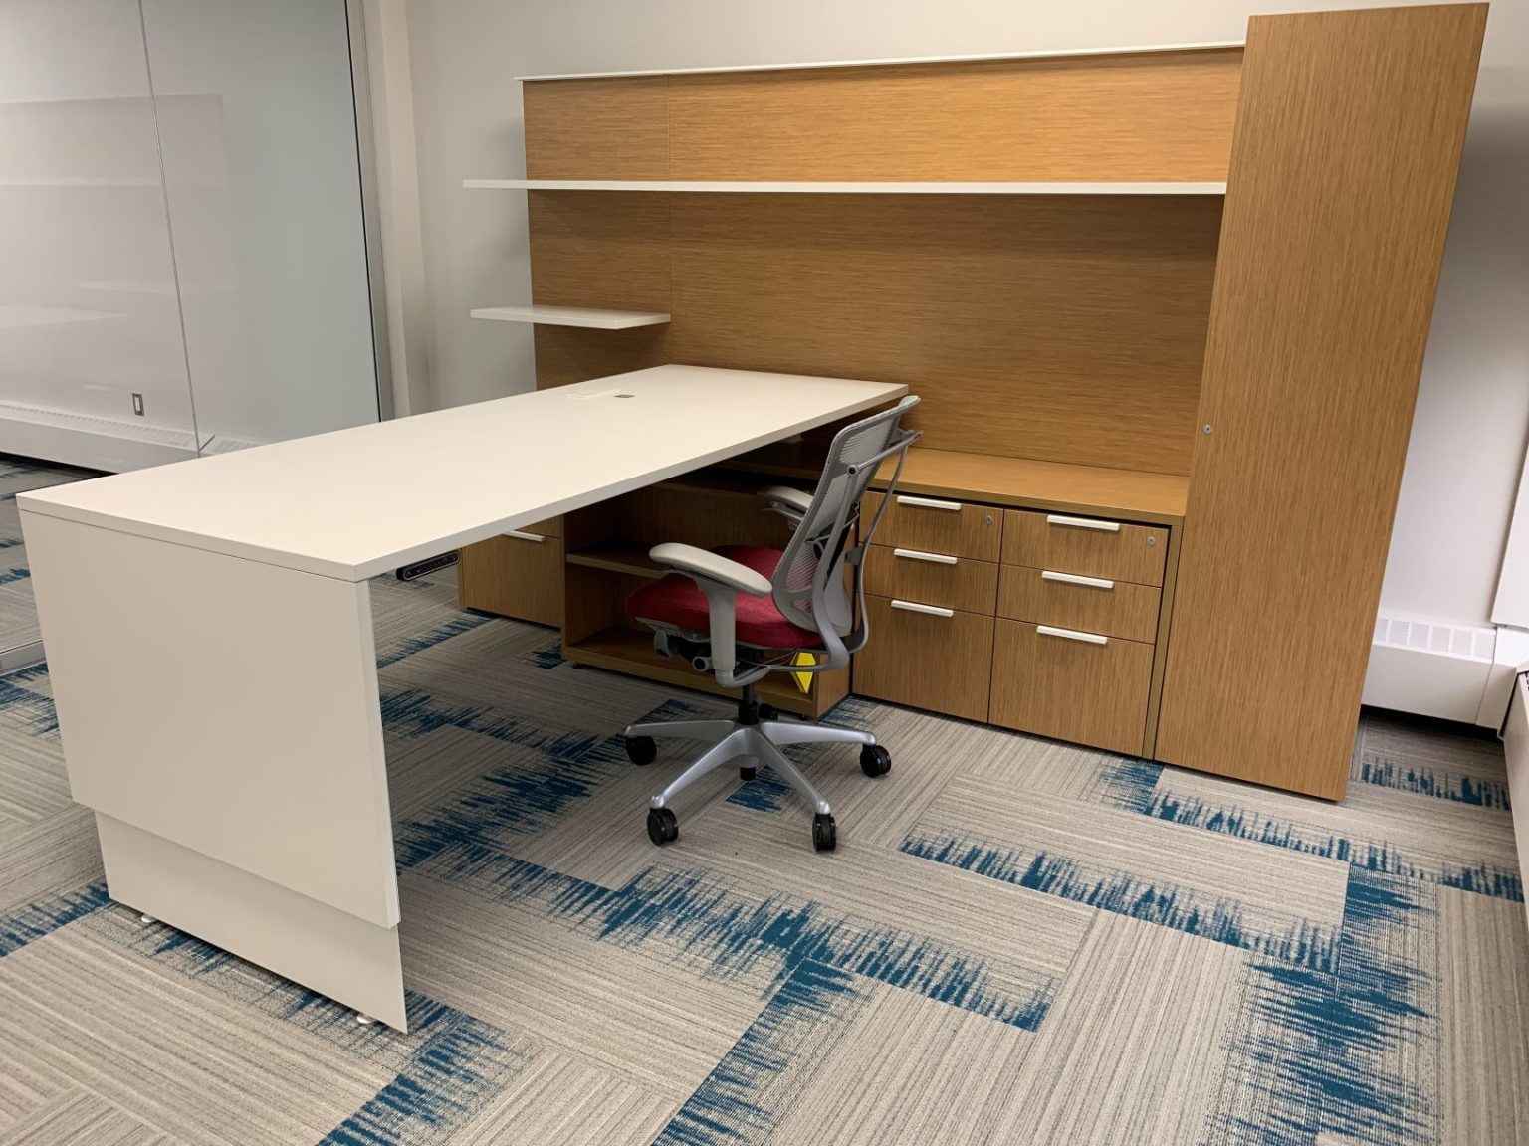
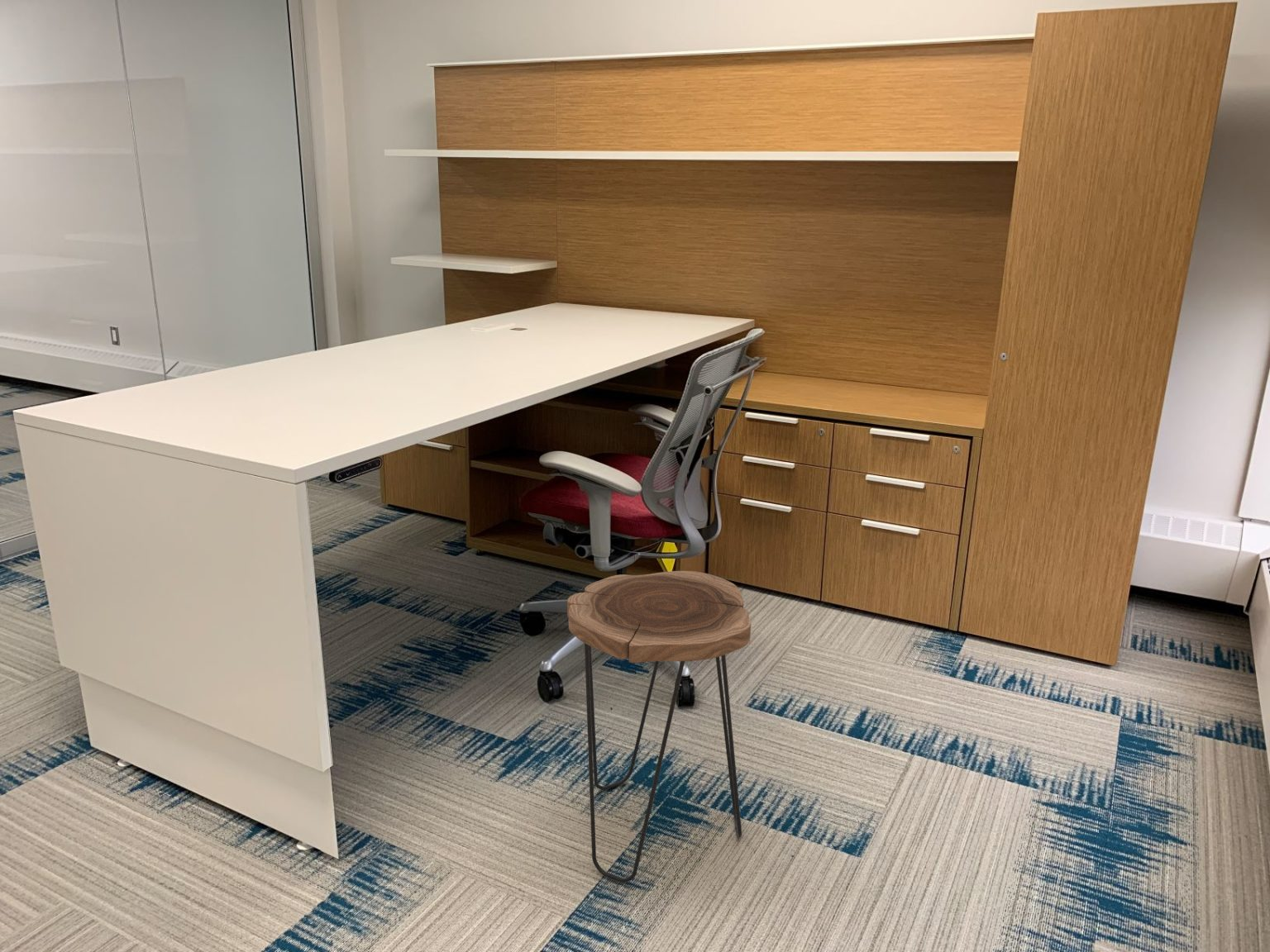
+ side table [566,570,752,883]
